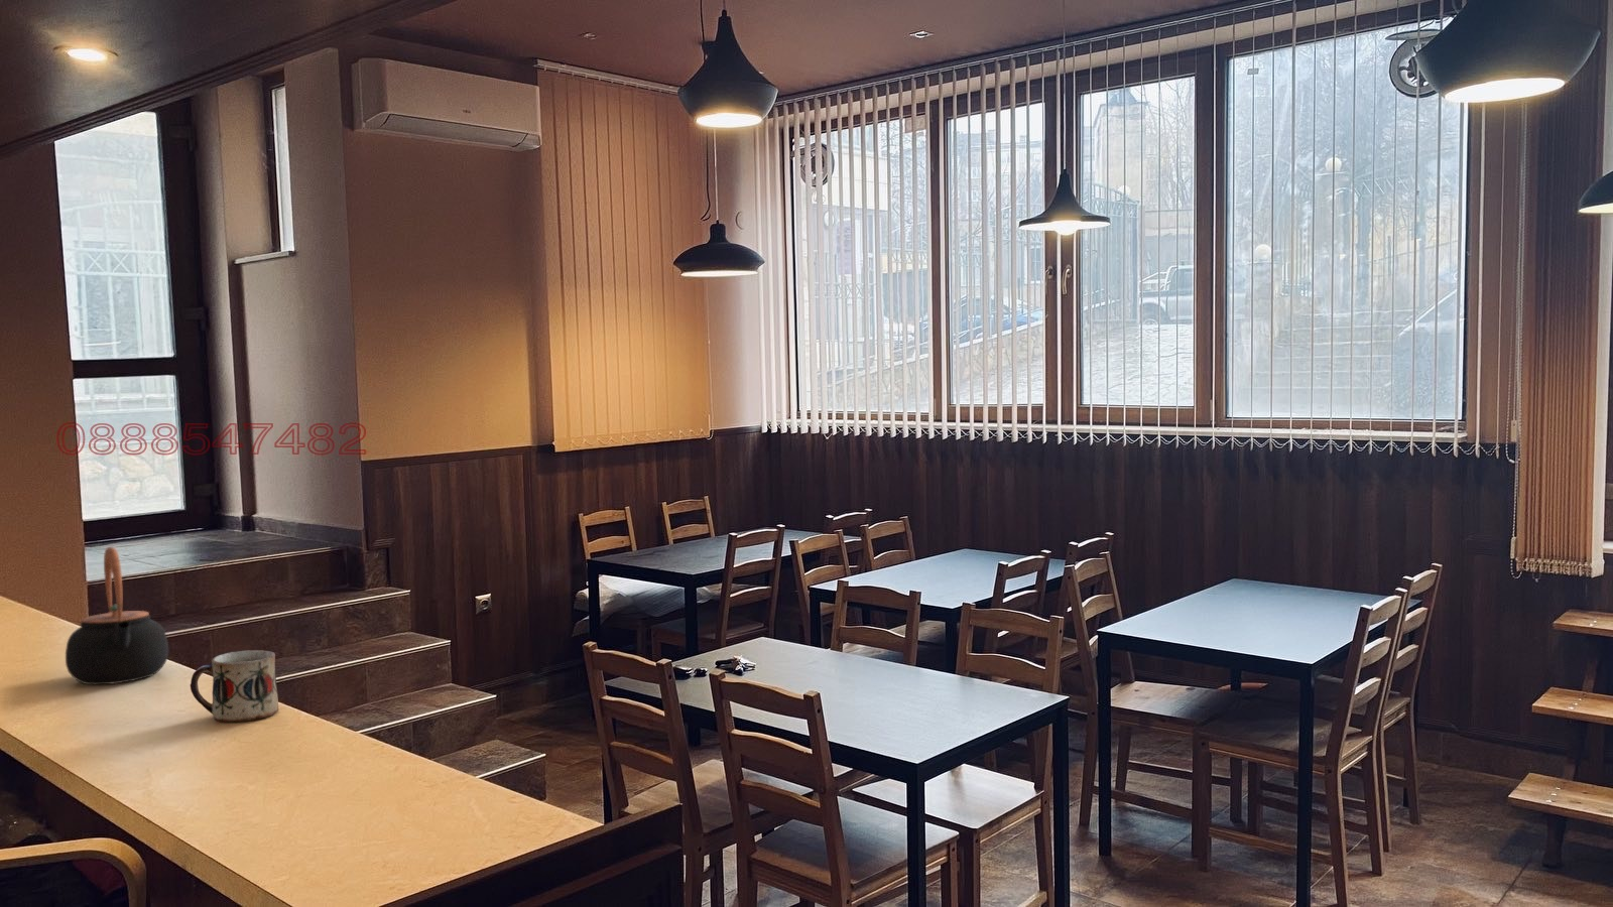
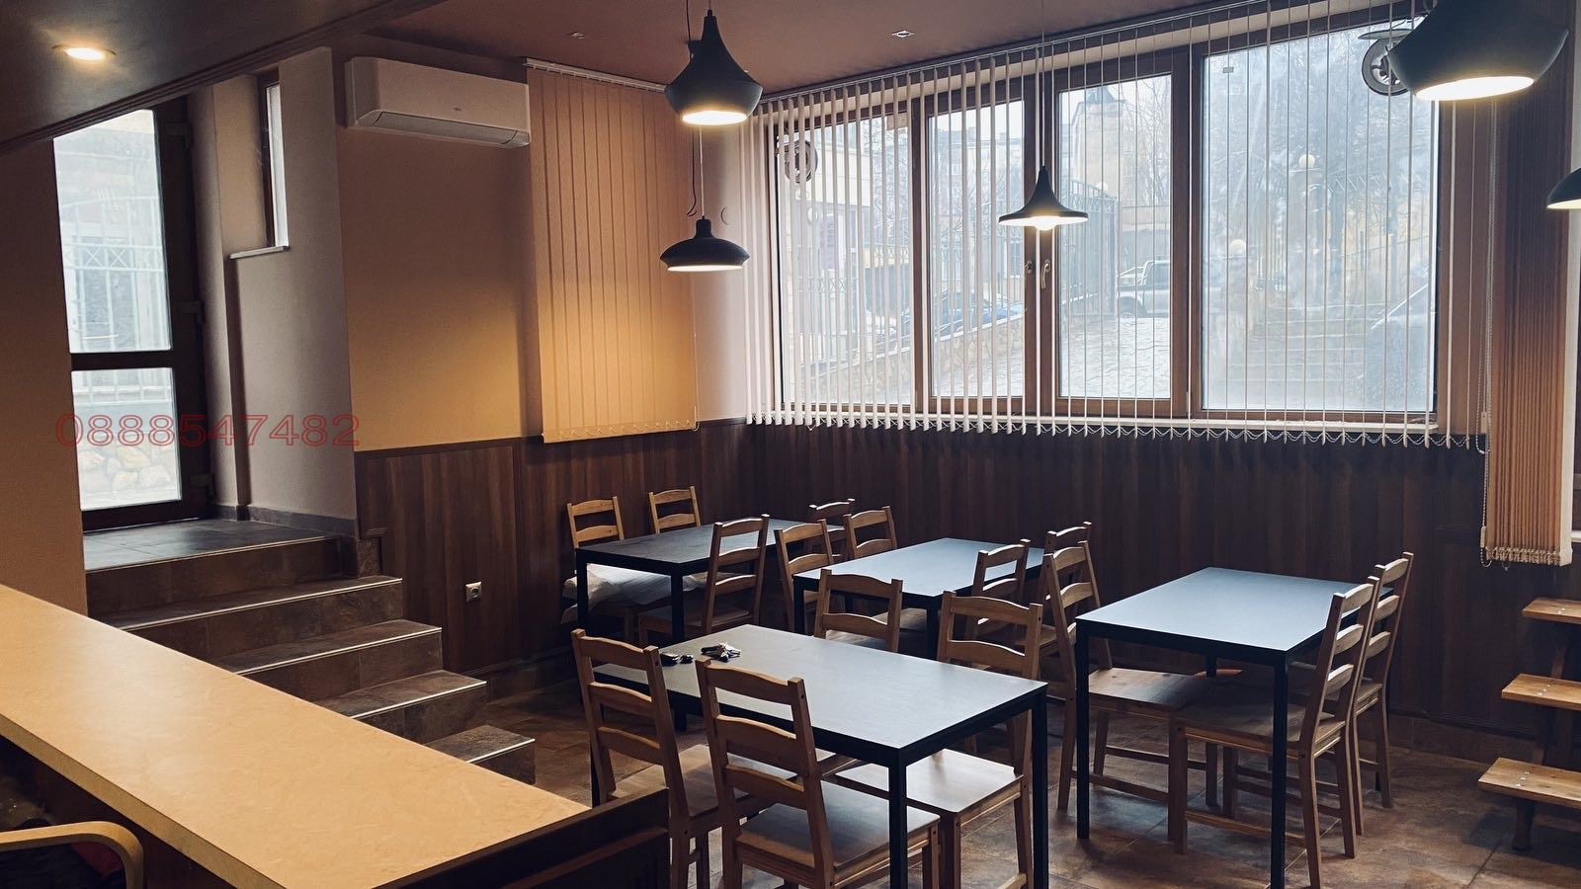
- teapot [64,546,169,686]
- mug [189,649,279,722]
